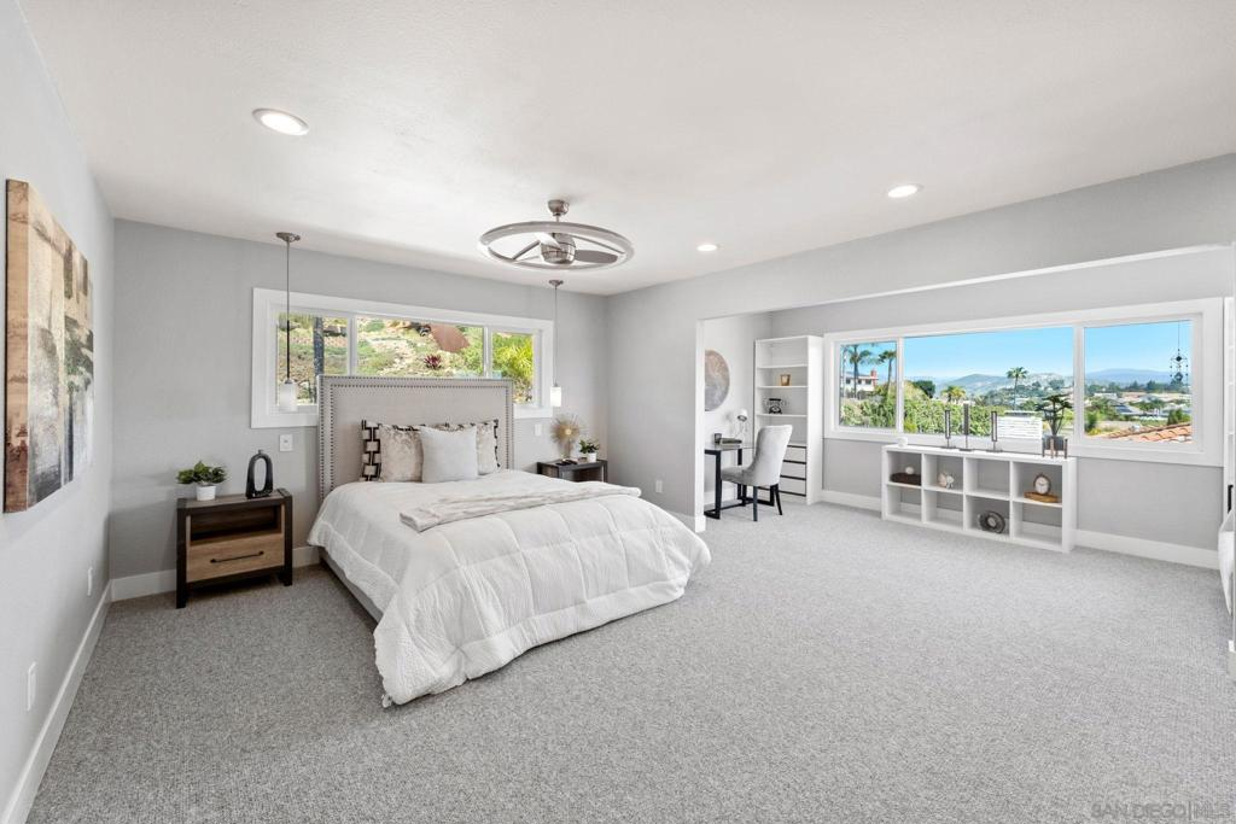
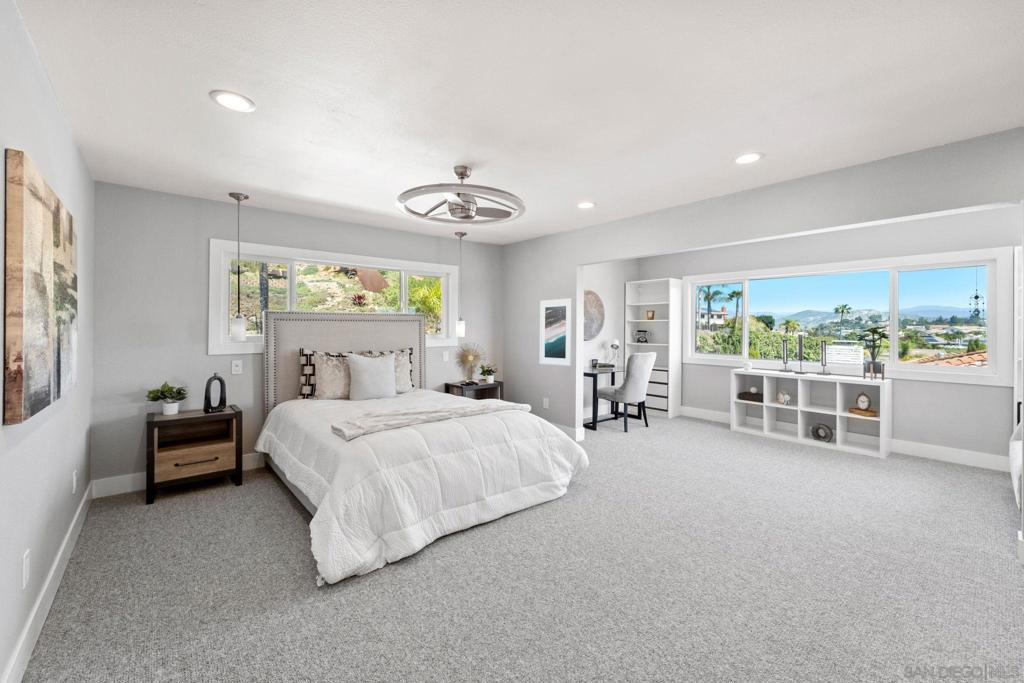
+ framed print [539,297,574,367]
